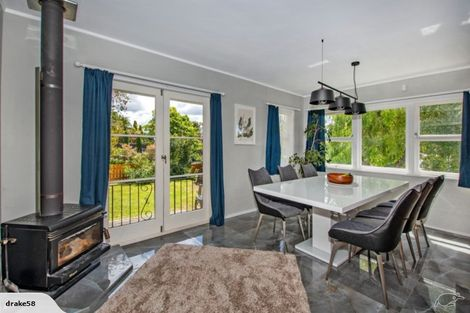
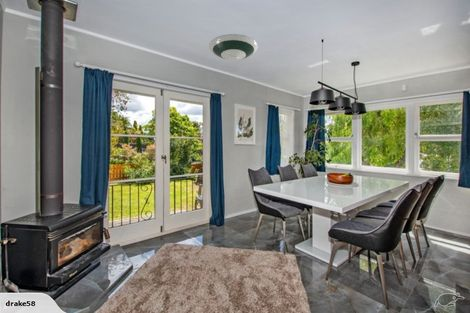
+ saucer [208,33,259,62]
